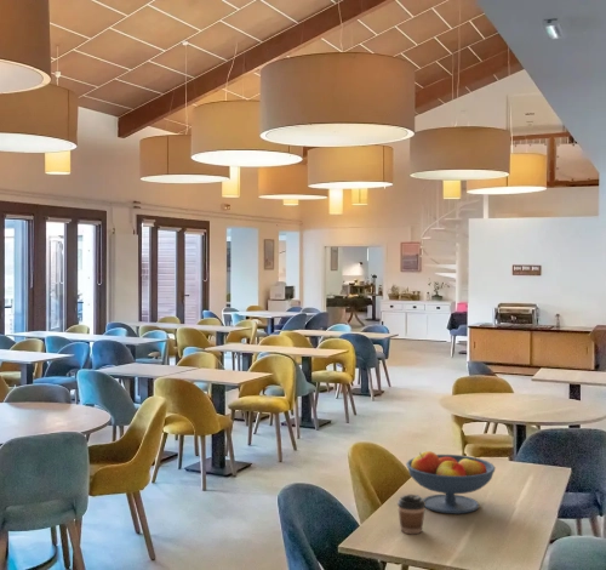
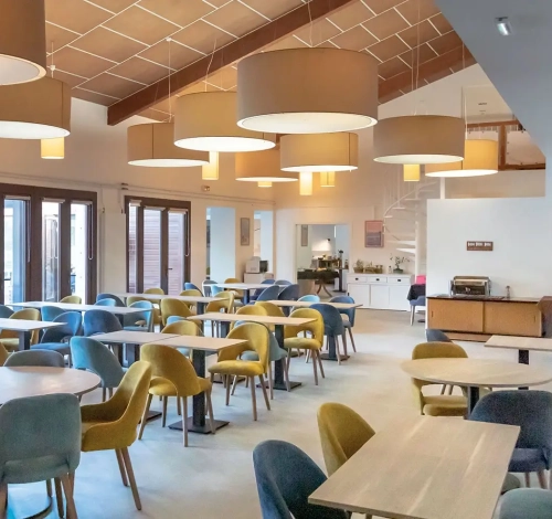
- fruit bowl [405,450,497,514]
- coffee cup [396,494,425,535]
